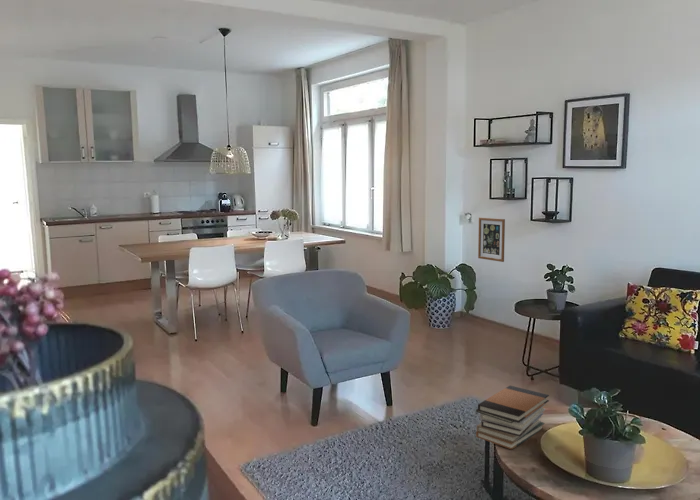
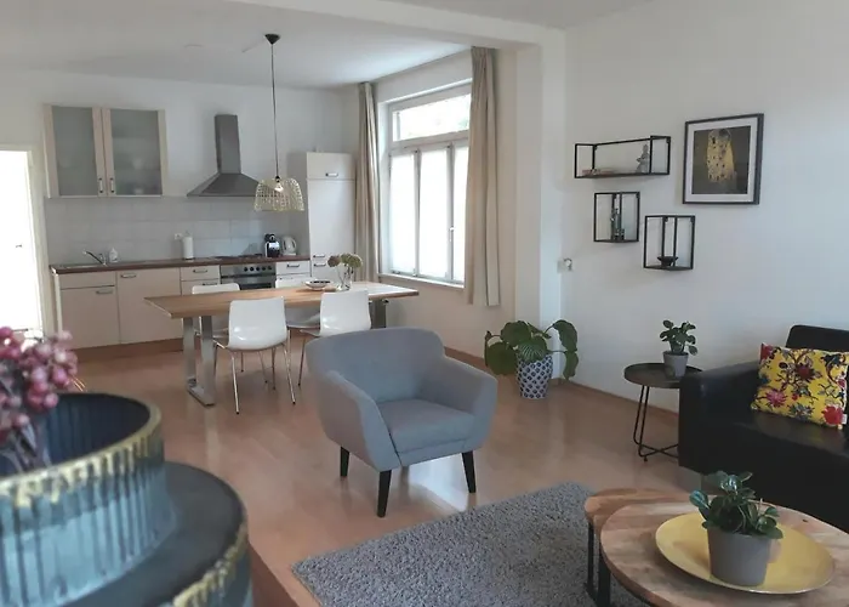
- book stack [475,385,550,451]
- wall art [477,217,506,263]
